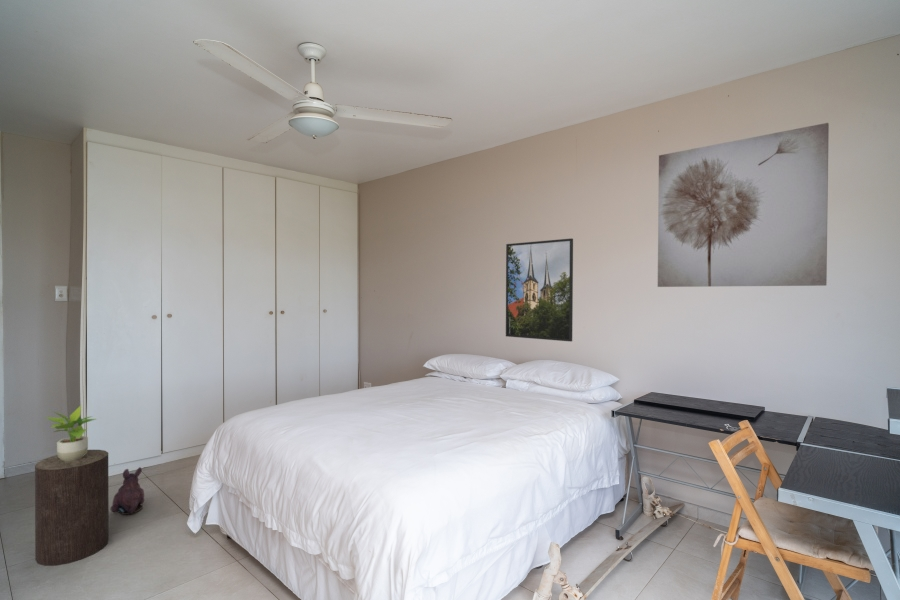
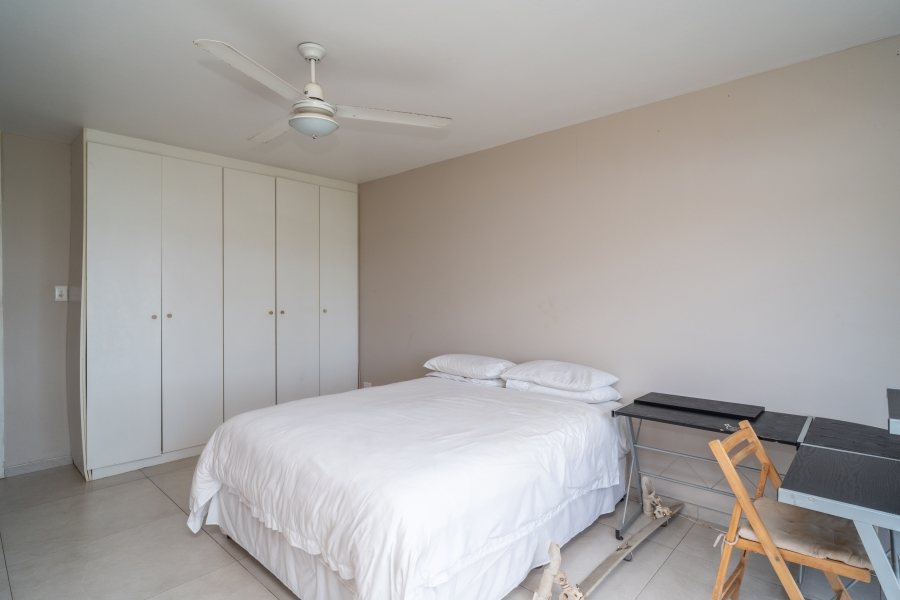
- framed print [505,238,574,343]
- stool [34,449,110,566]
- potted plant [44,405,96,461]
- plush toy [110,466,145,516]
- wall art [657,122,830,288]
